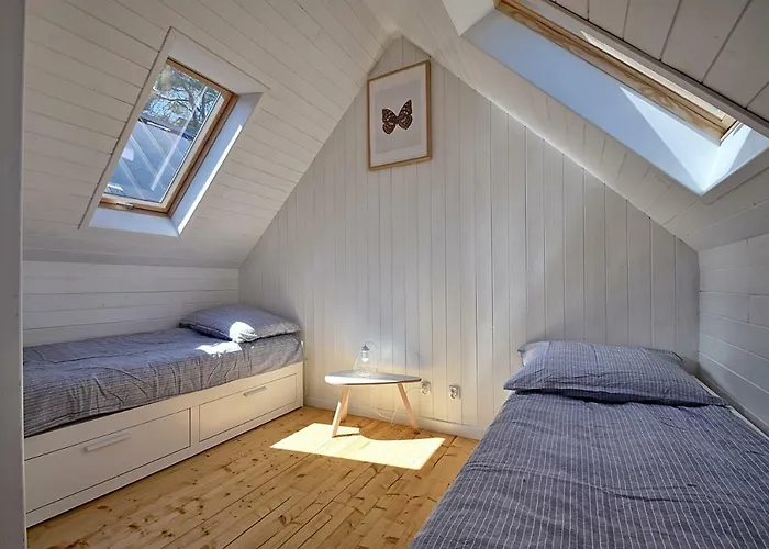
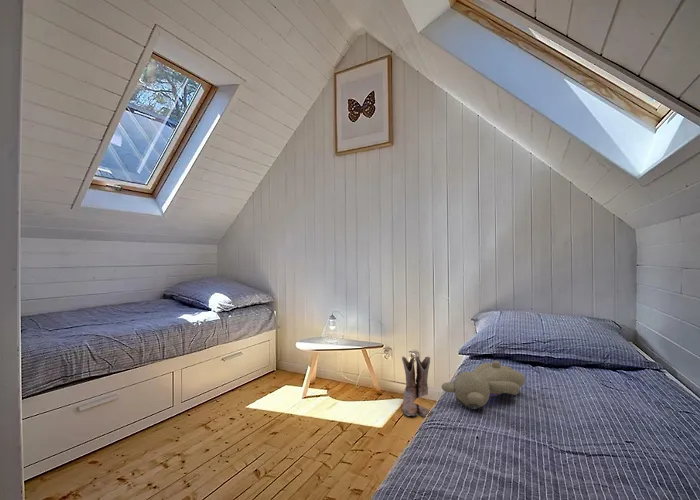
+ boots [400,355,434,418]
+ teddy bear [441,360,526,410]
